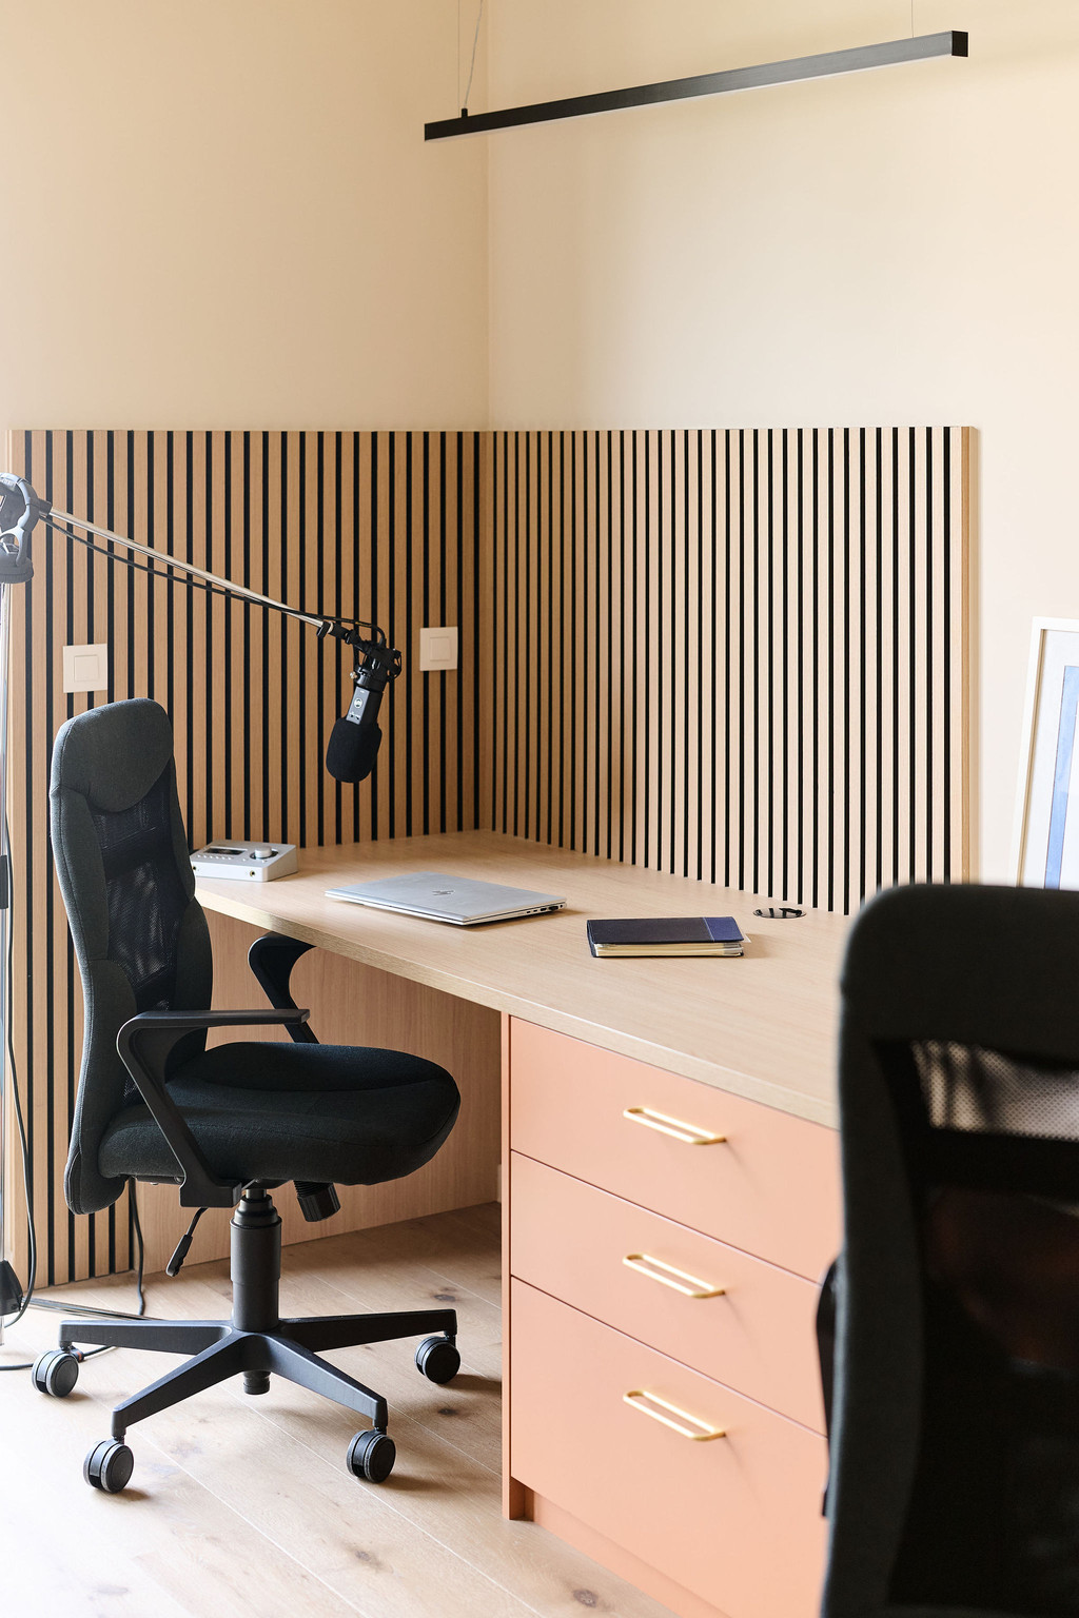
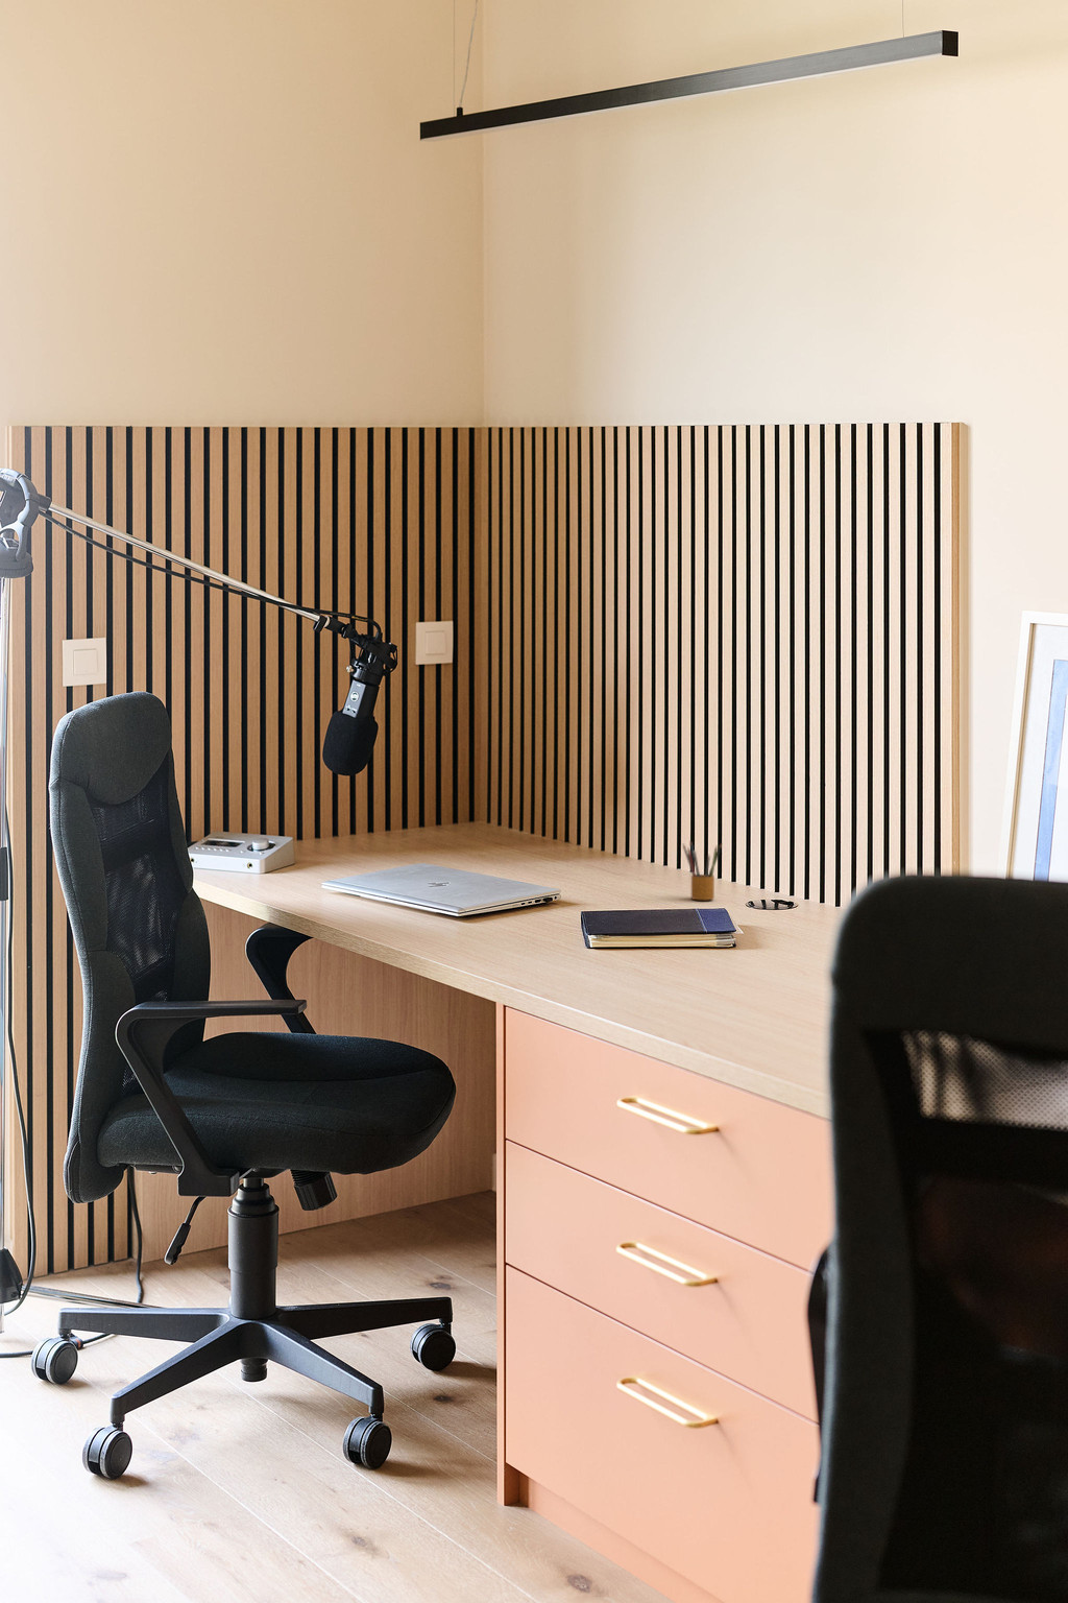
+ pencil box [682,840,722,900]
